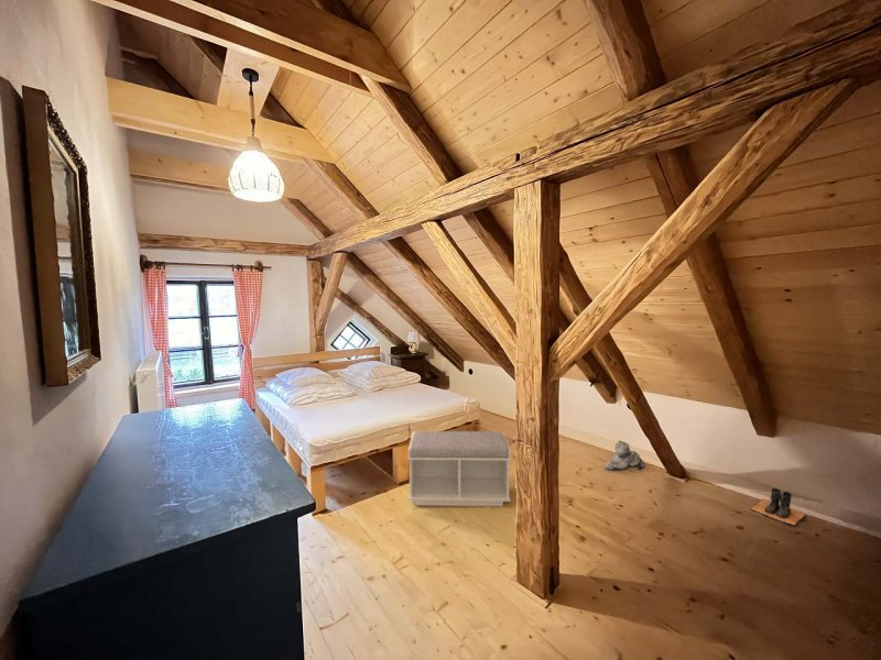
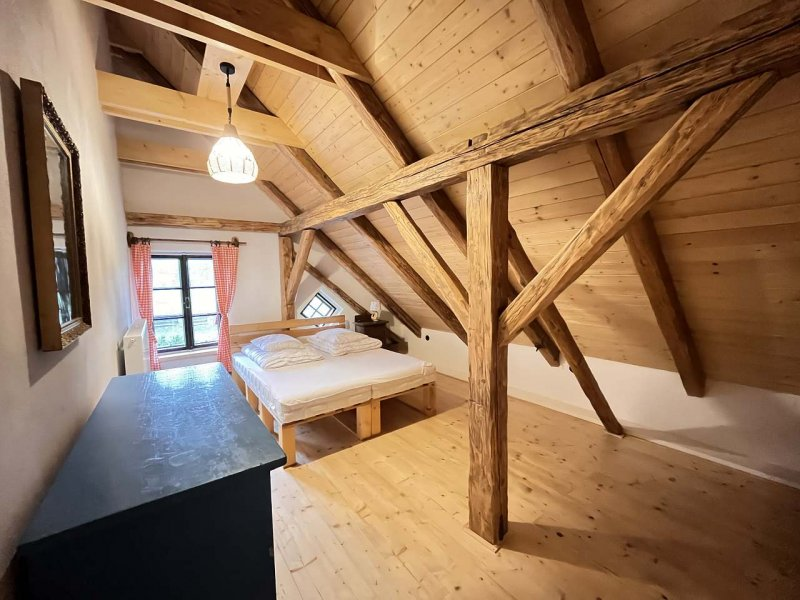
- plush toy [605,439,645,471]
- bench [406,430,512,507]
- boots [750,487,807,527]
